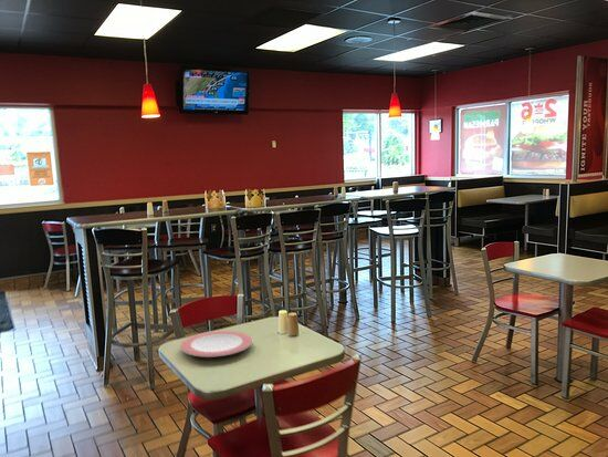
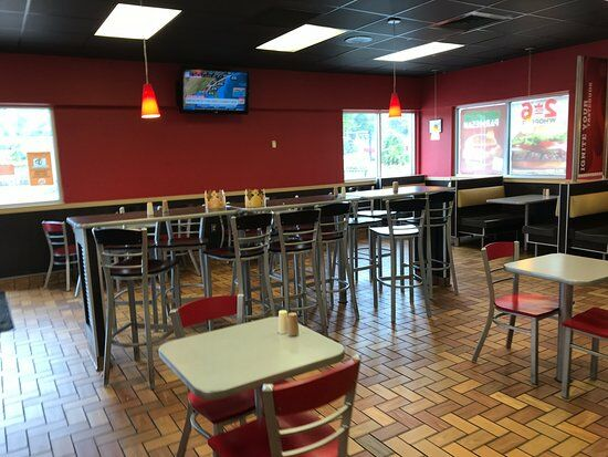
- plate [179,330,253,359]
